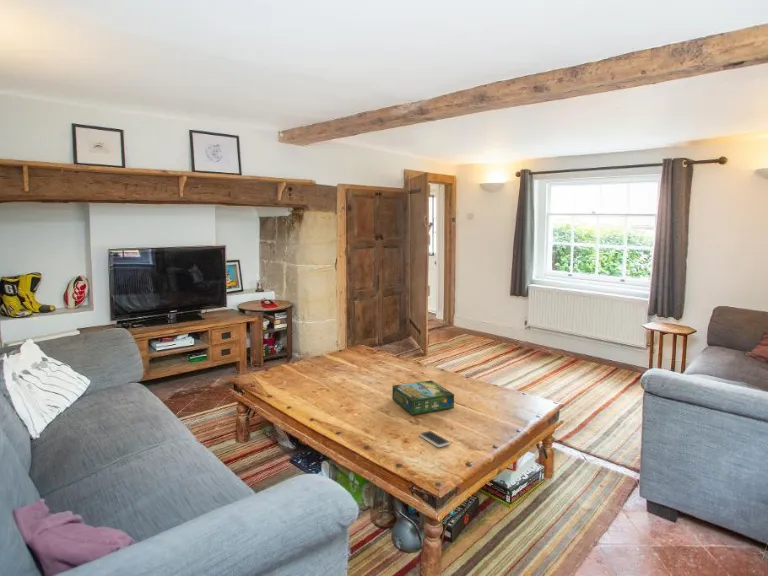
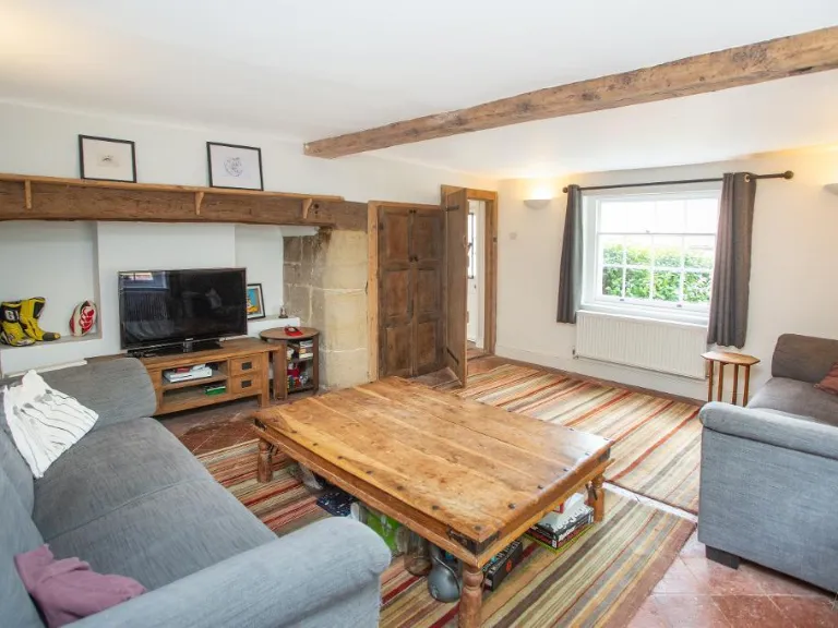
- board game [391,379,455,416]
- smartphone [418,430,452,448]
